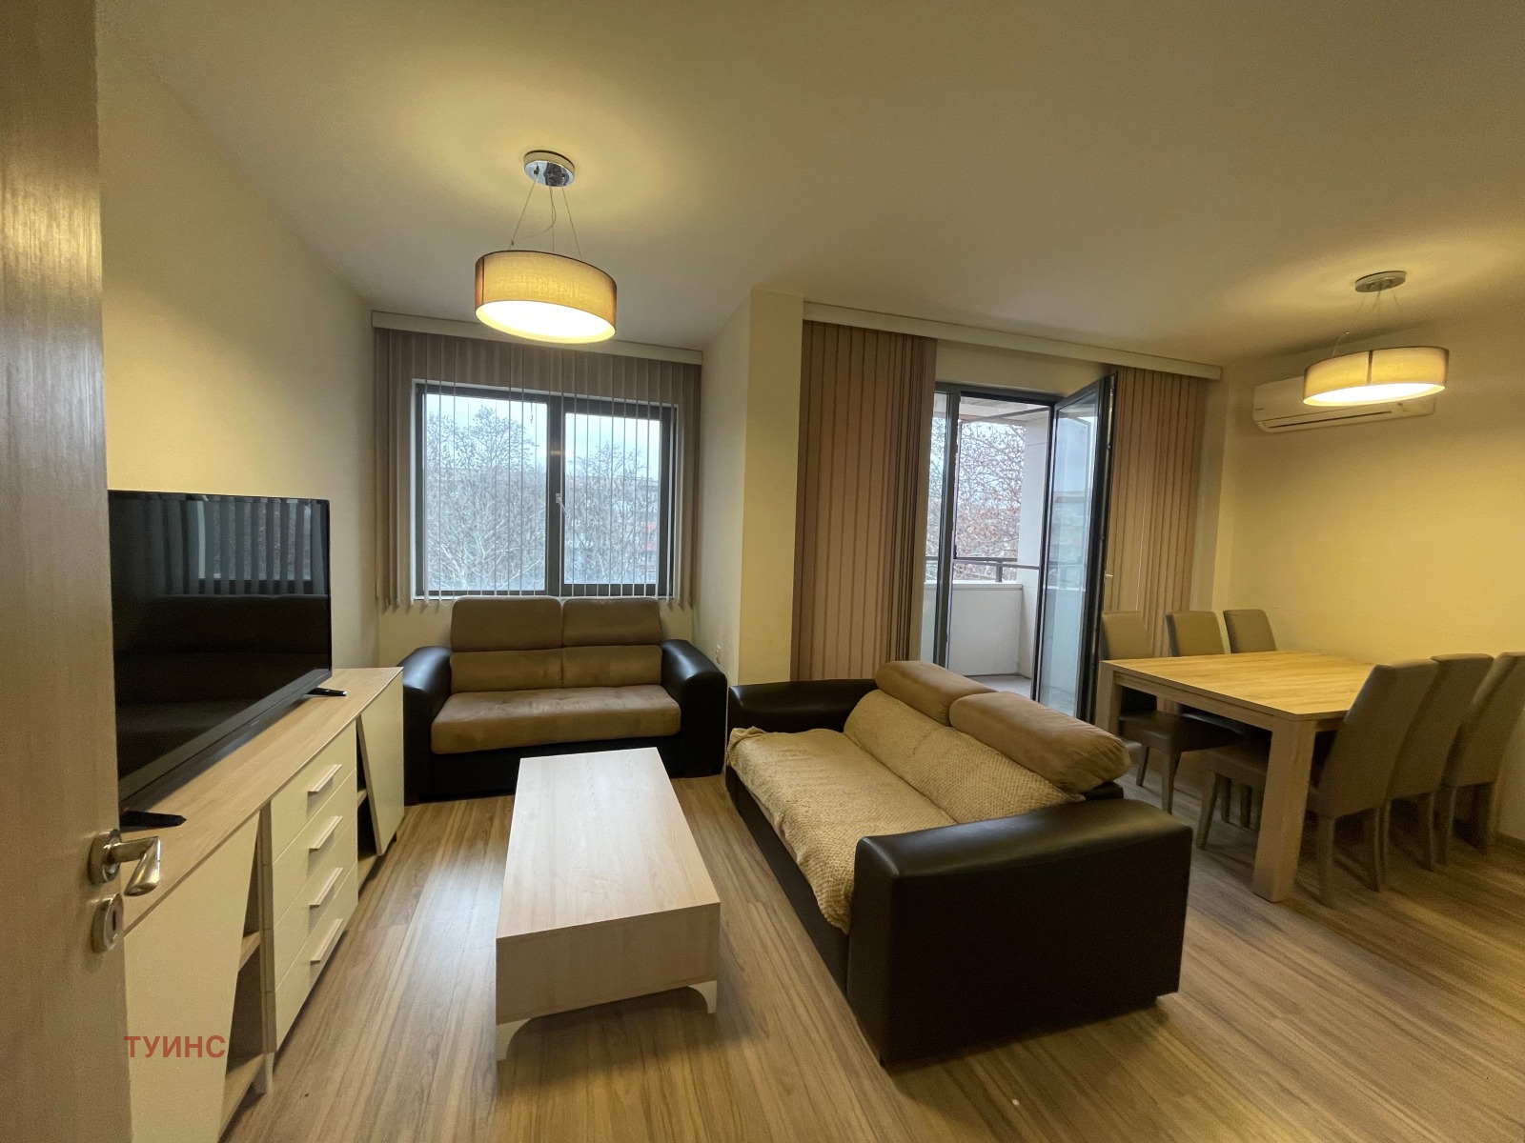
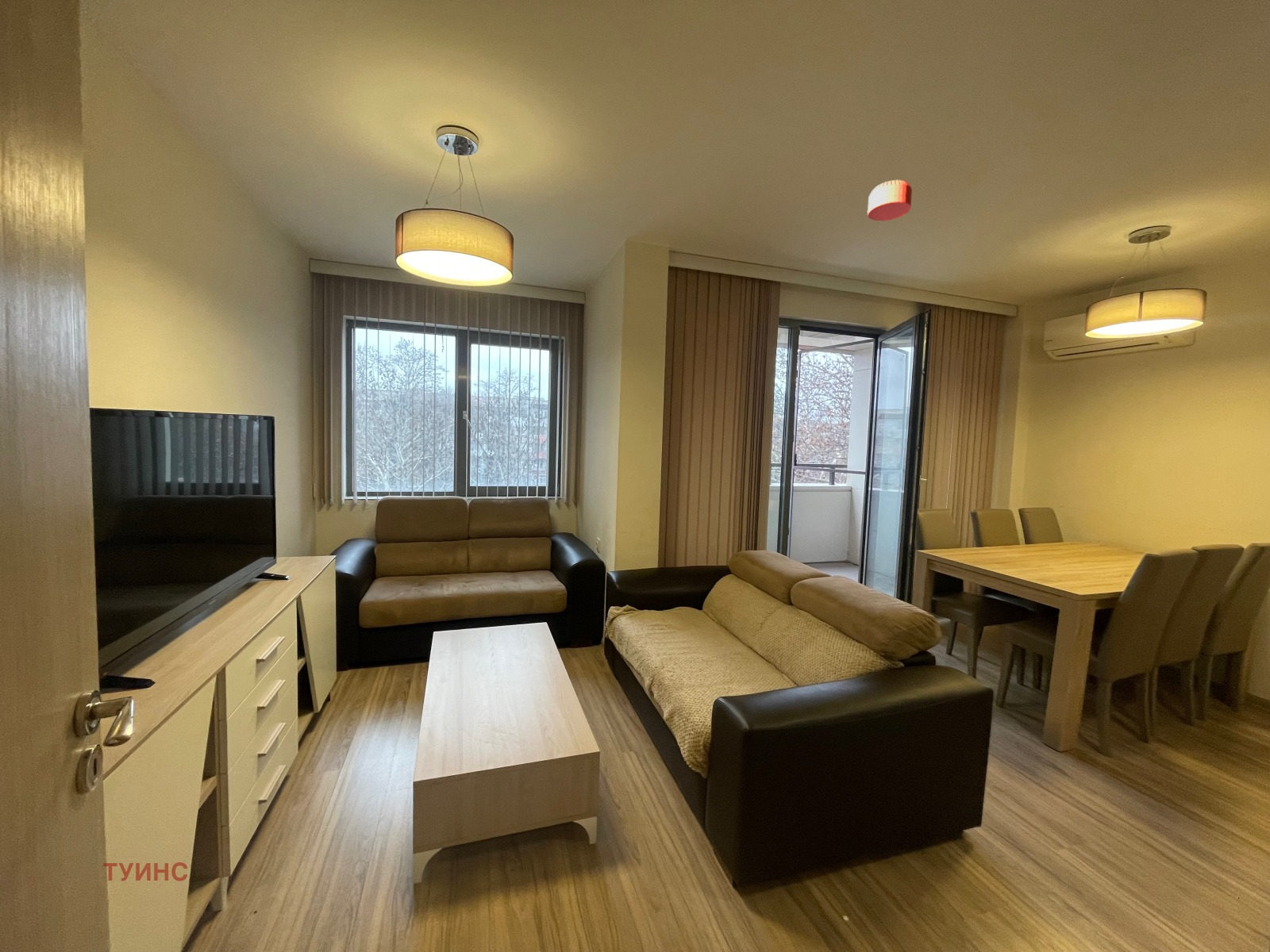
+ smoke detector [867,179,913,221]
